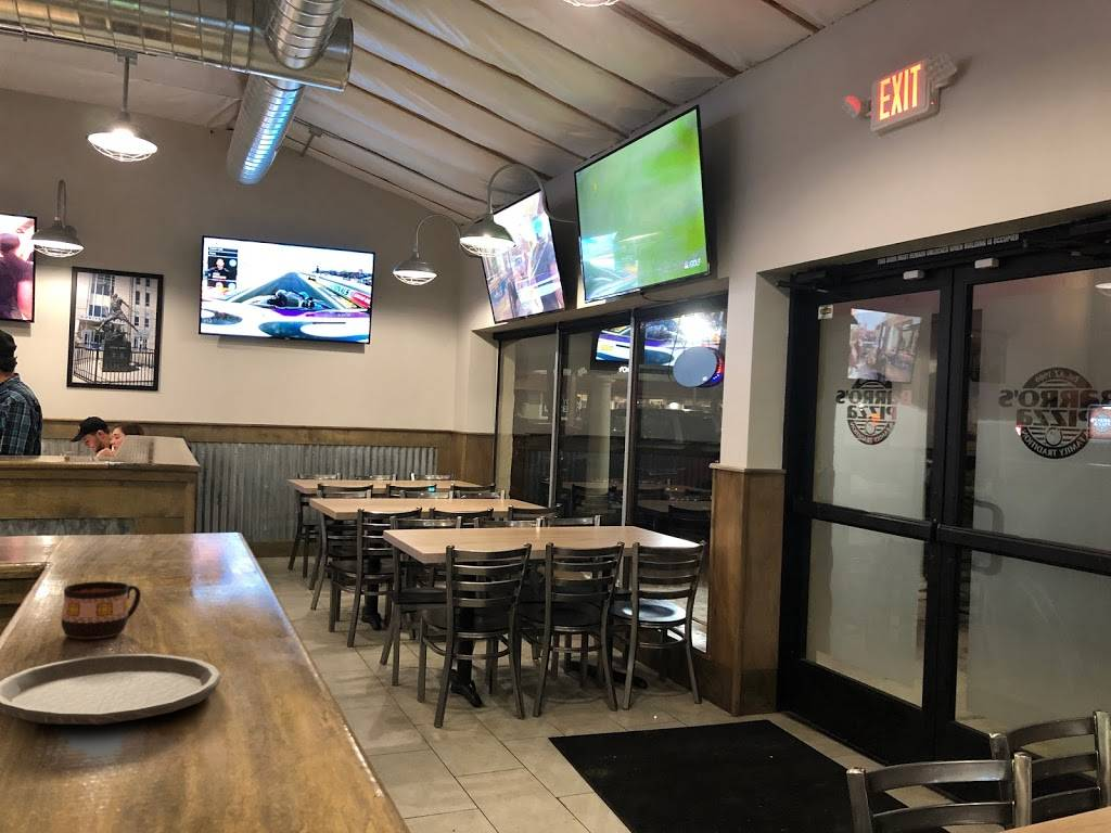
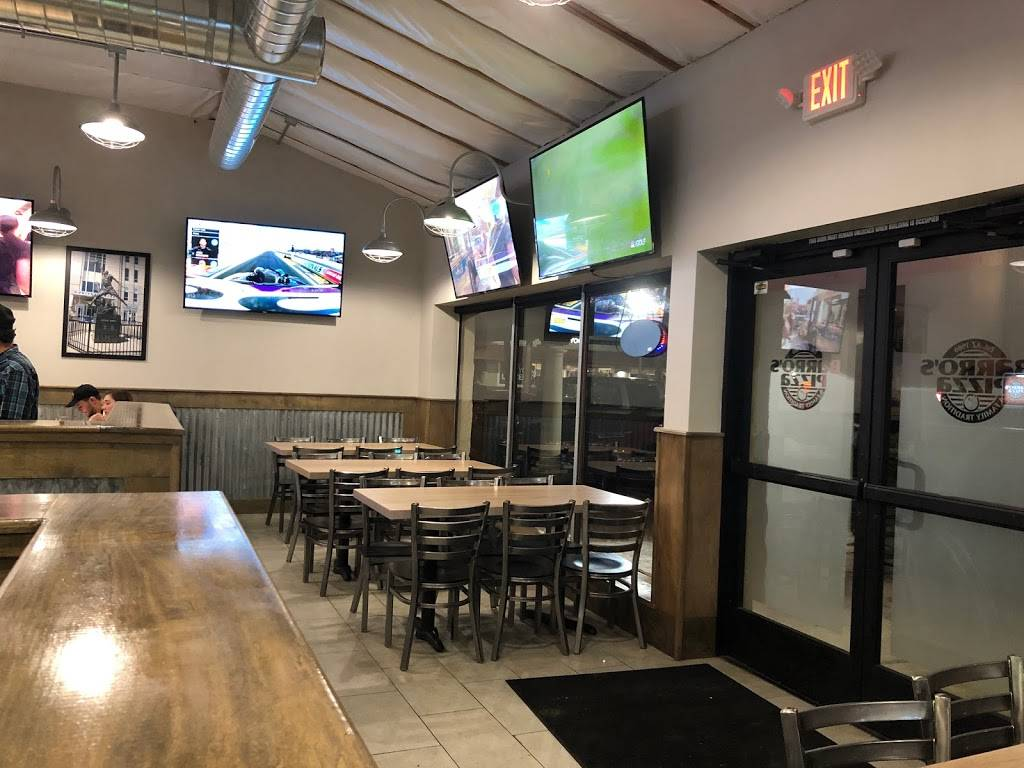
- plate [0,653,222,726]
- cup [60,580,142,640]
